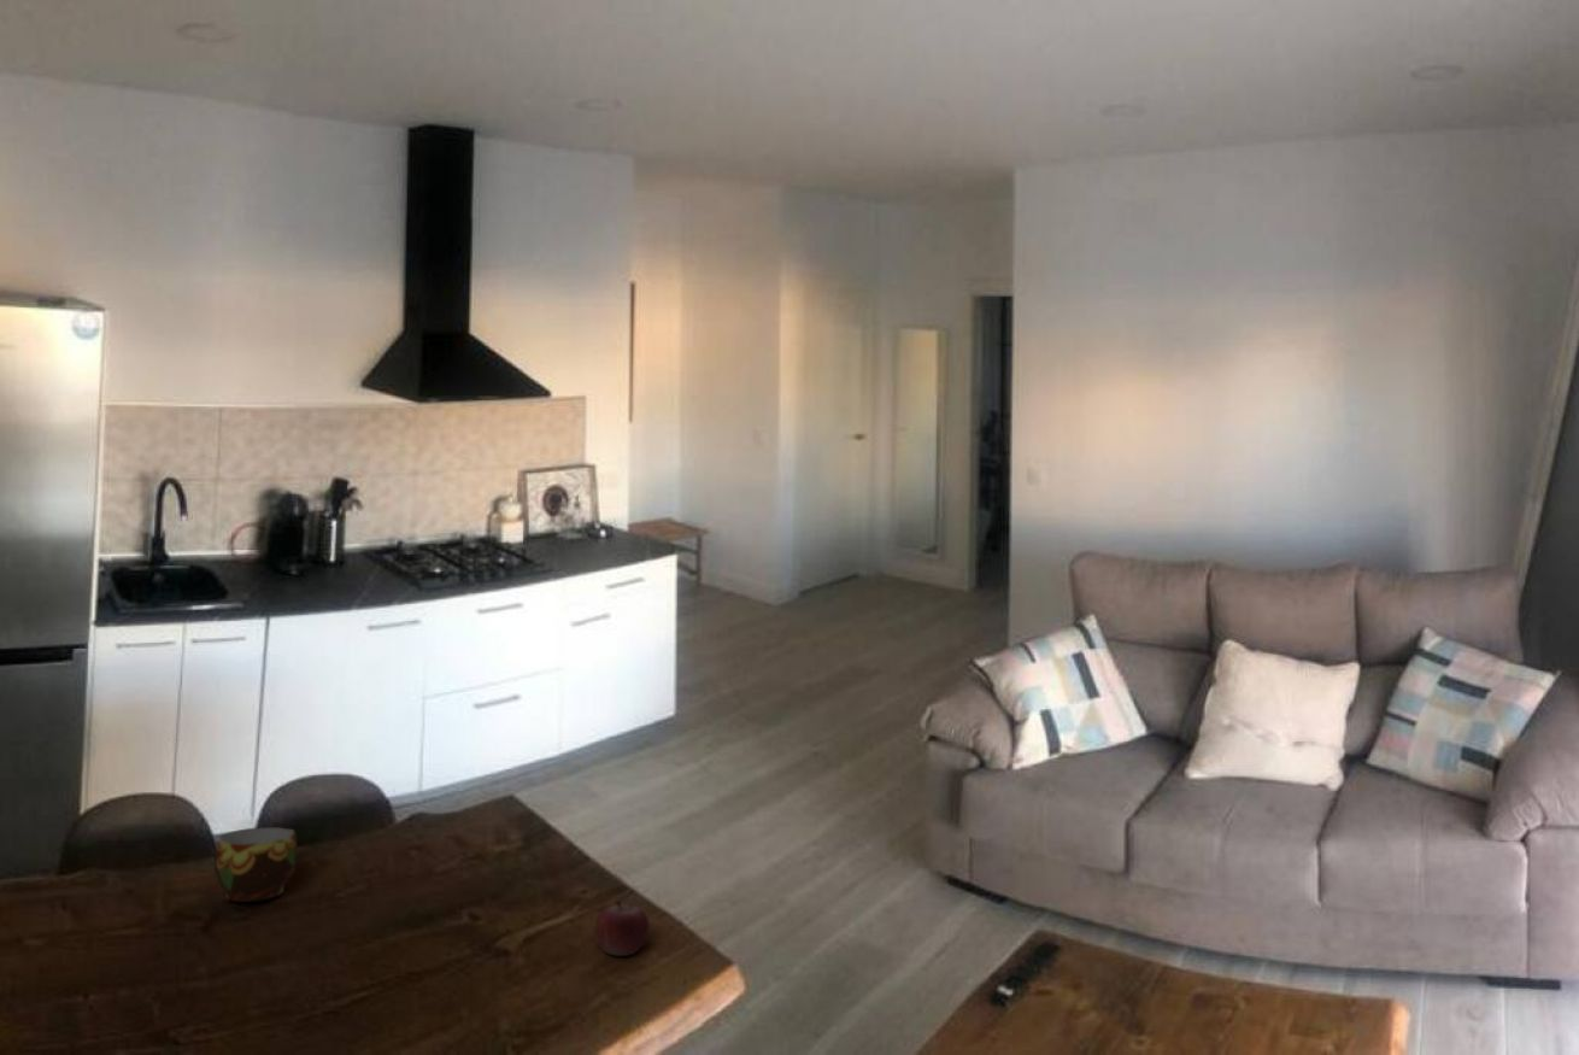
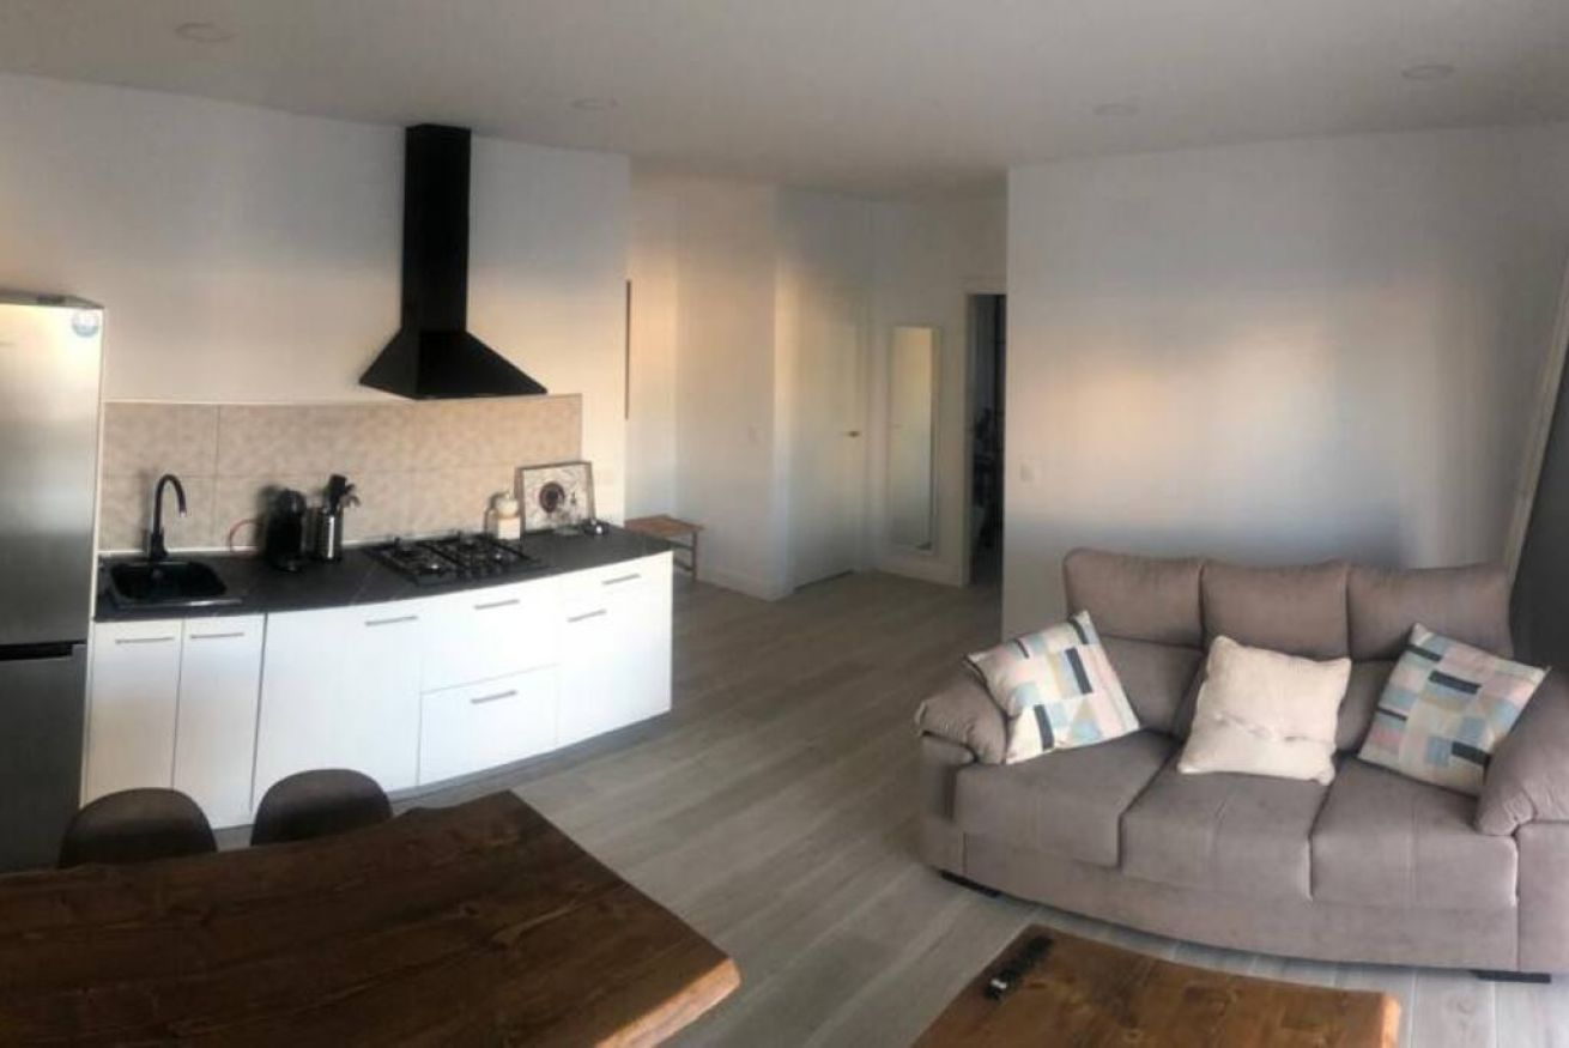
- cup [213,826,299,903]
- fruit [594,898,651,957]
